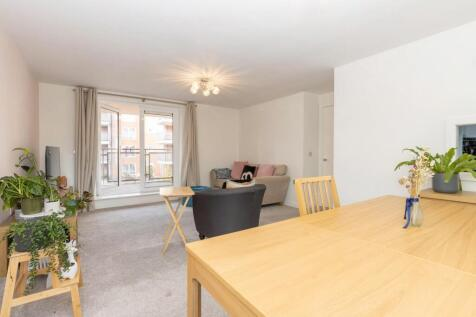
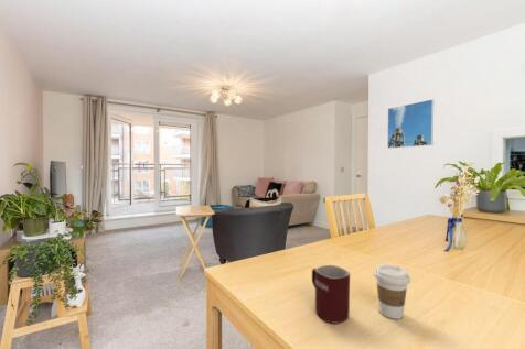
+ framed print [386,98,435,150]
+ coffee cup [373,263,411,320]
+ mug [311,264,351,325]
